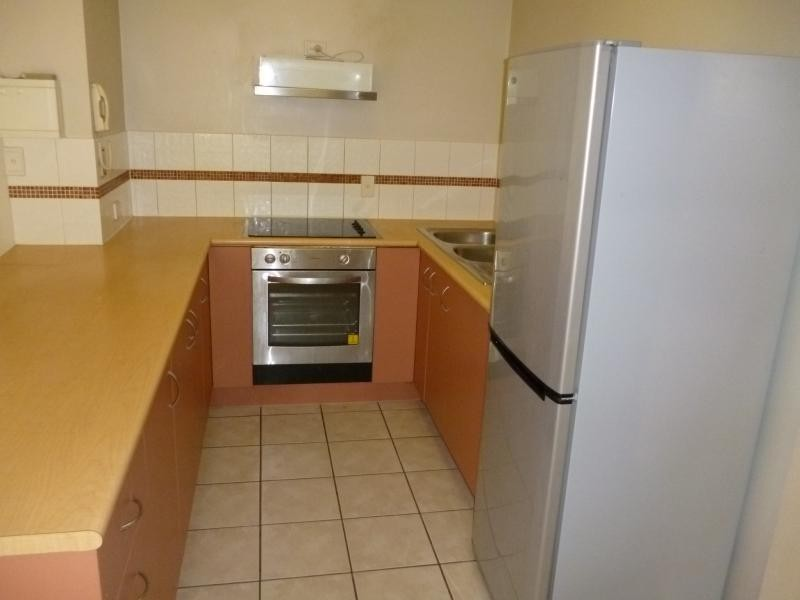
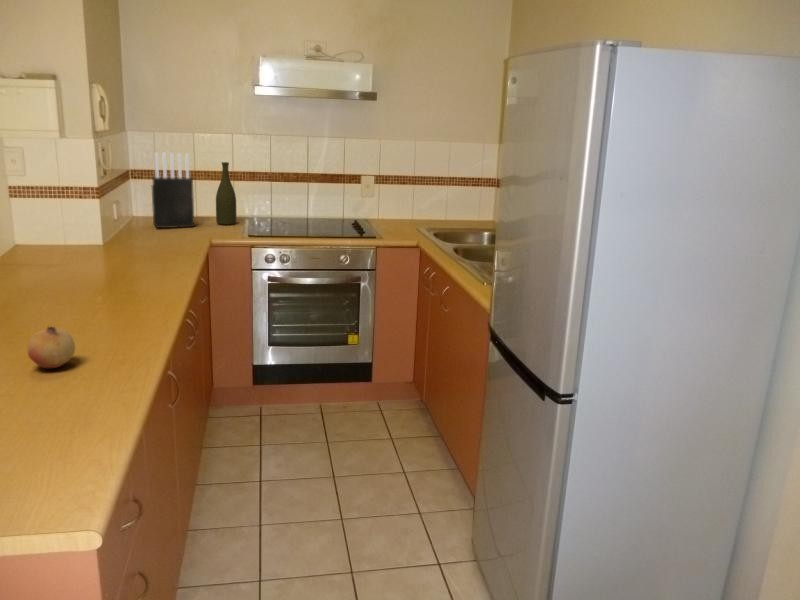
+ fruit [26,325,76,369]
+ knife block [151,151,195,229]
+ bottle [215,161,237,226]
